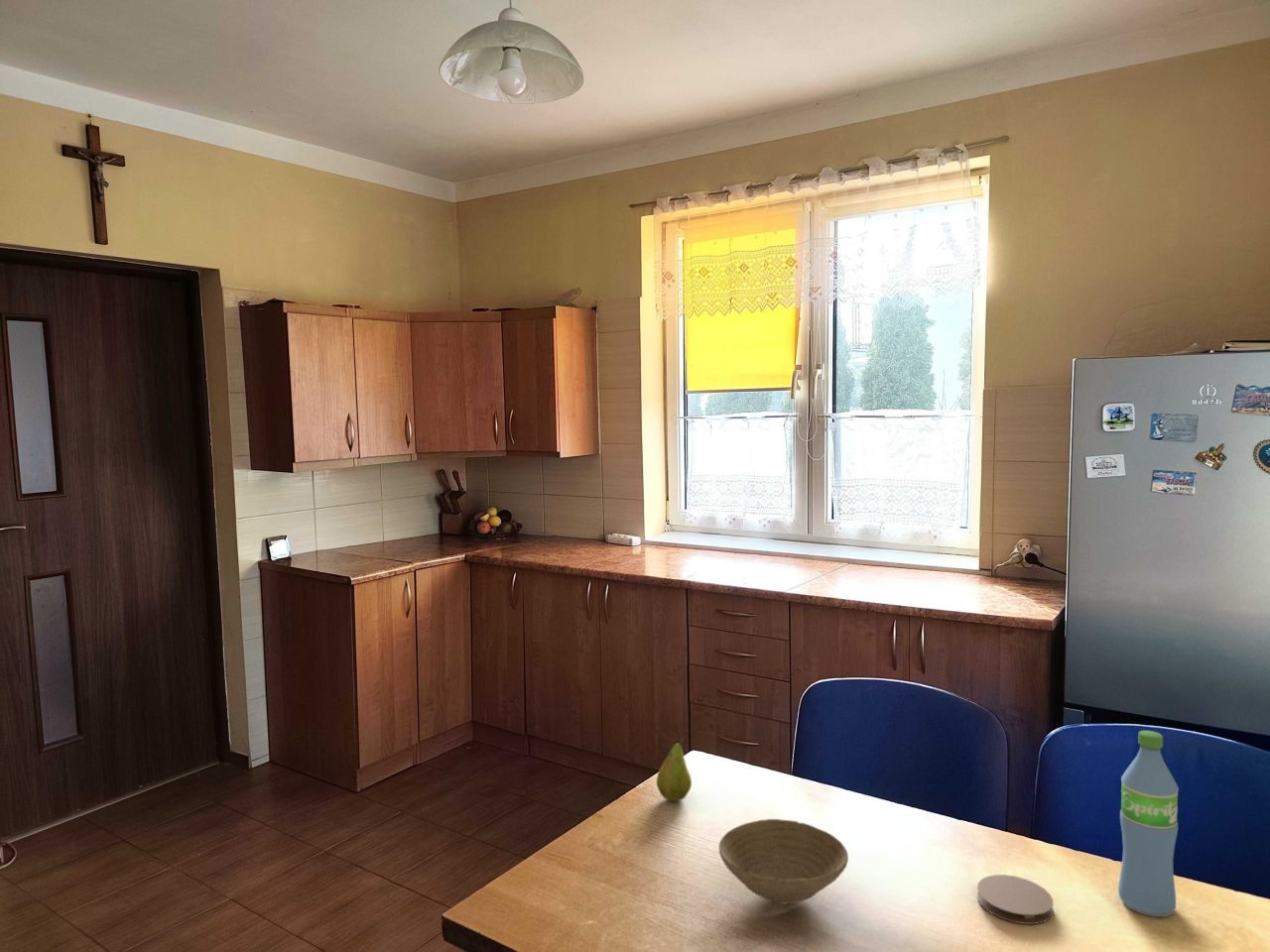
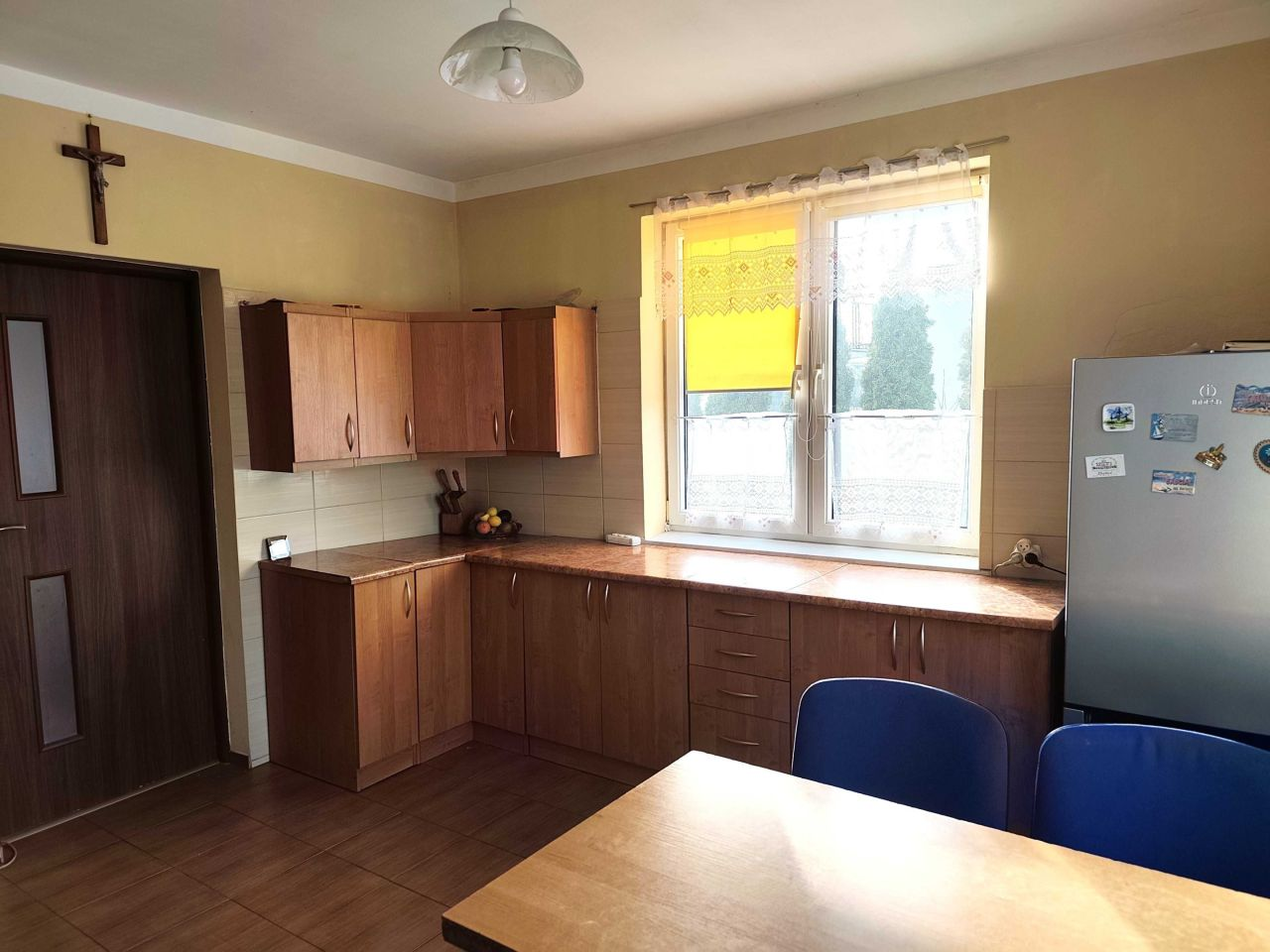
- water bottle [1117,730,1180,918]
- coaster [976,874,1054,925]
- fruit [656,735,693,802]
- bowl [718,818,849,905]
